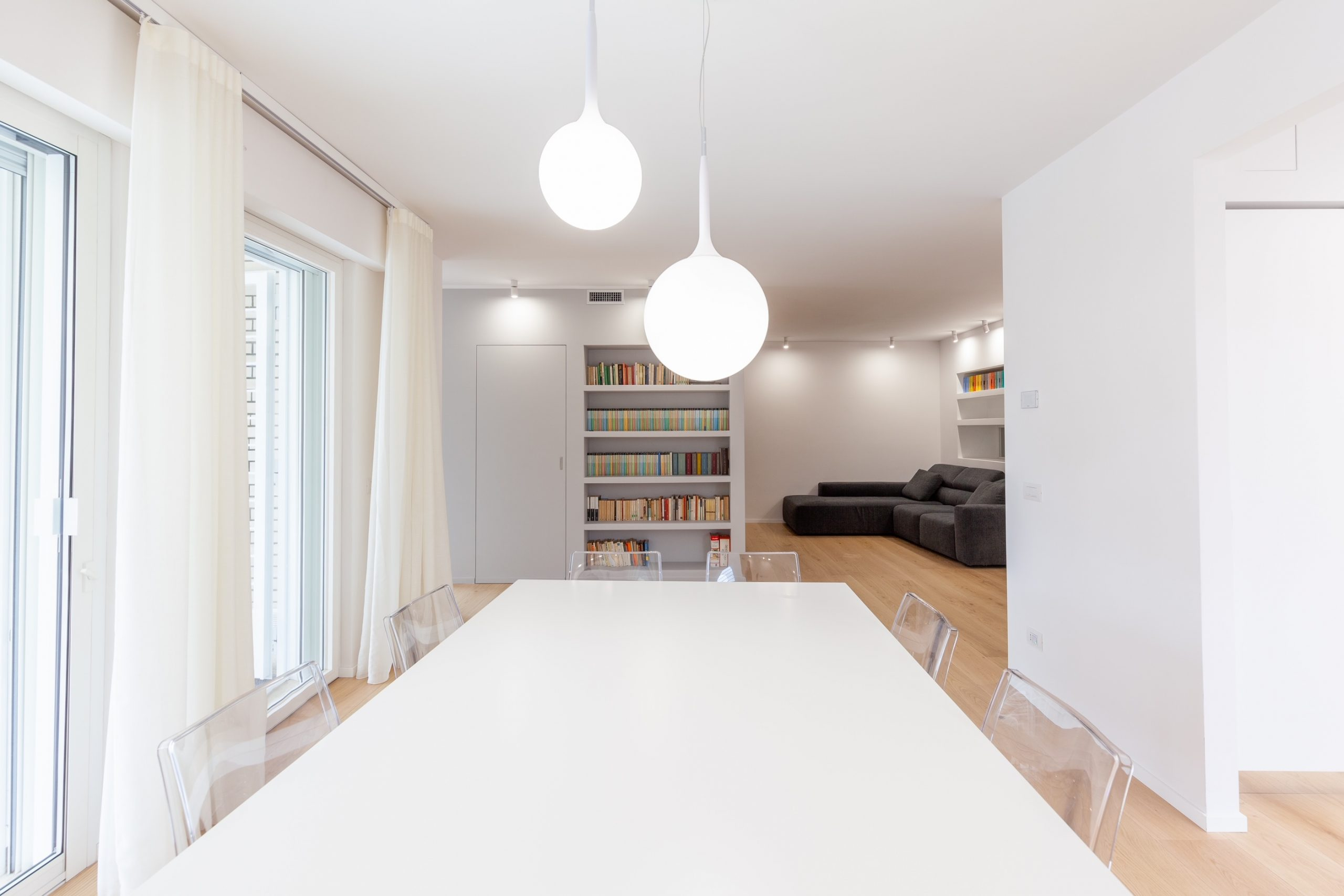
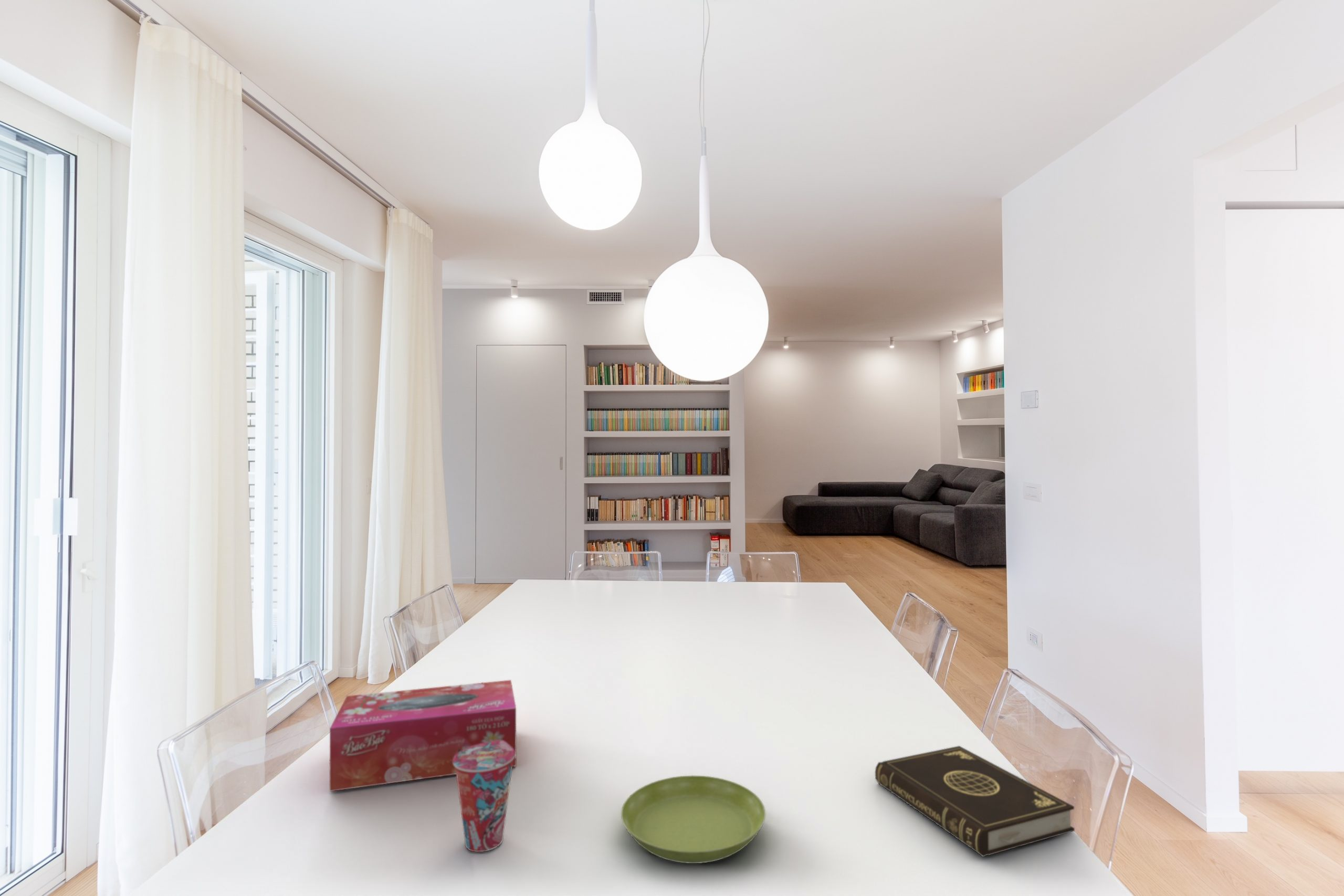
+ saucer [621,775,766,864]
+ book [875,745,1075,857]
+ cup [453,740,516,852]
+ tissue box [329,679,517,792]
